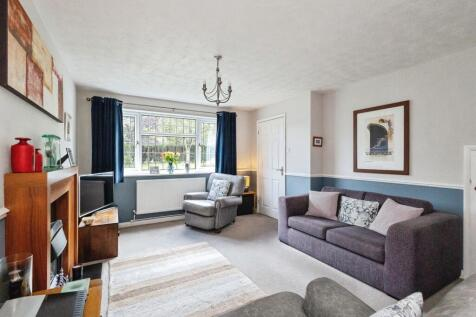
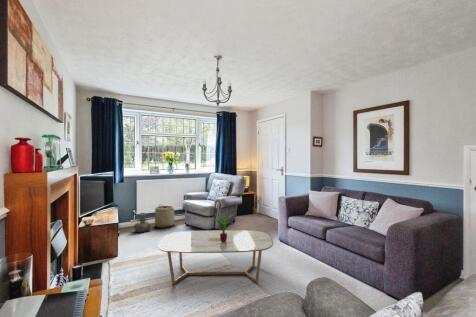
+ potted plant [214,213,236,242]
+ vase [133,212,153,233]
+ basket [154,203,175,228]
+ coffee table [156,229,274,285]
